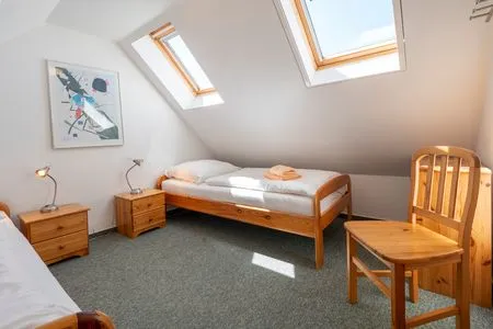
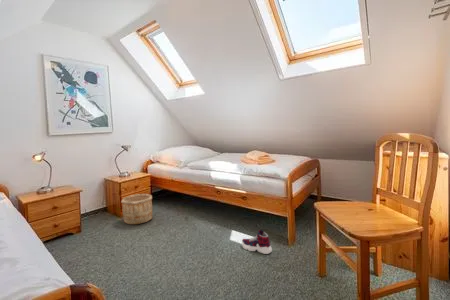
+ wooden bucket [120,193,153,225]
+ sneaker [241,229,273,255]
